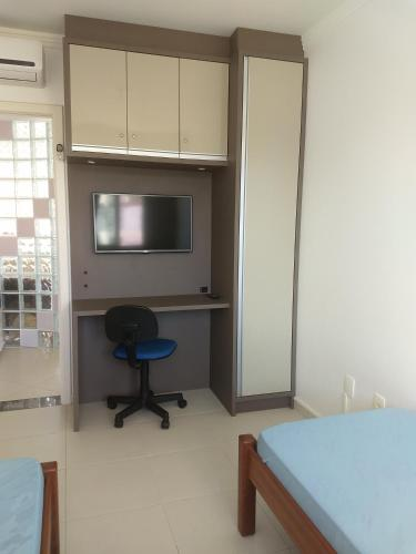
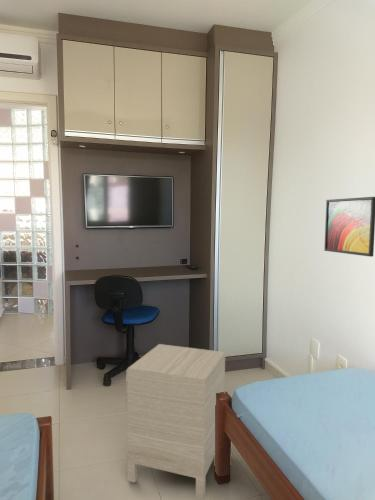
+ nightstand [125,343,226,500]
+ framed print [323,196,375,258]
